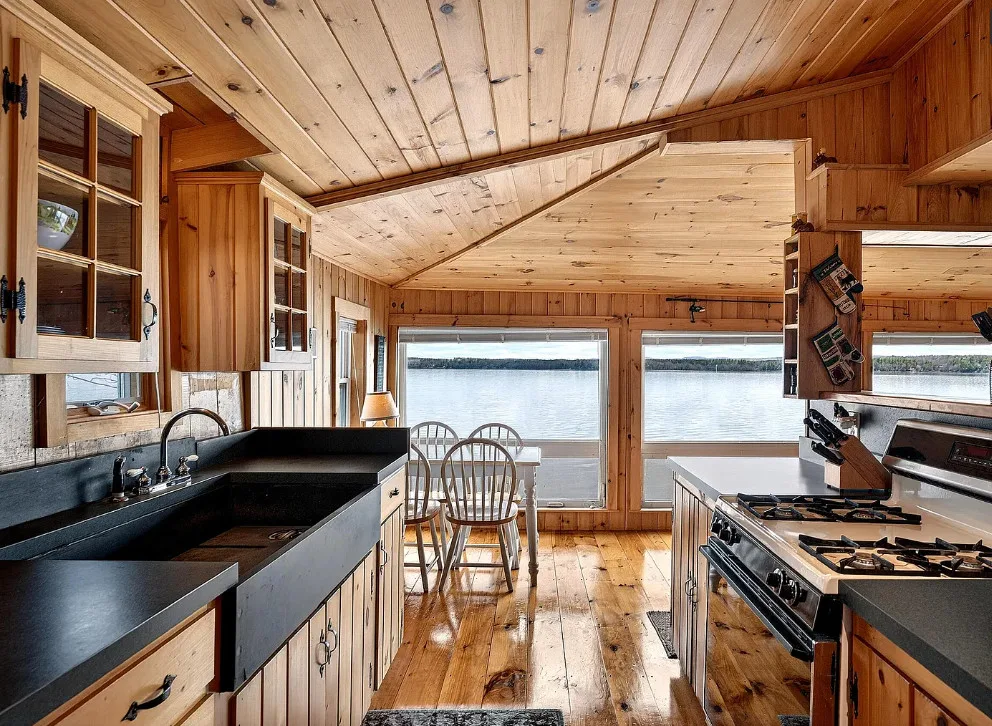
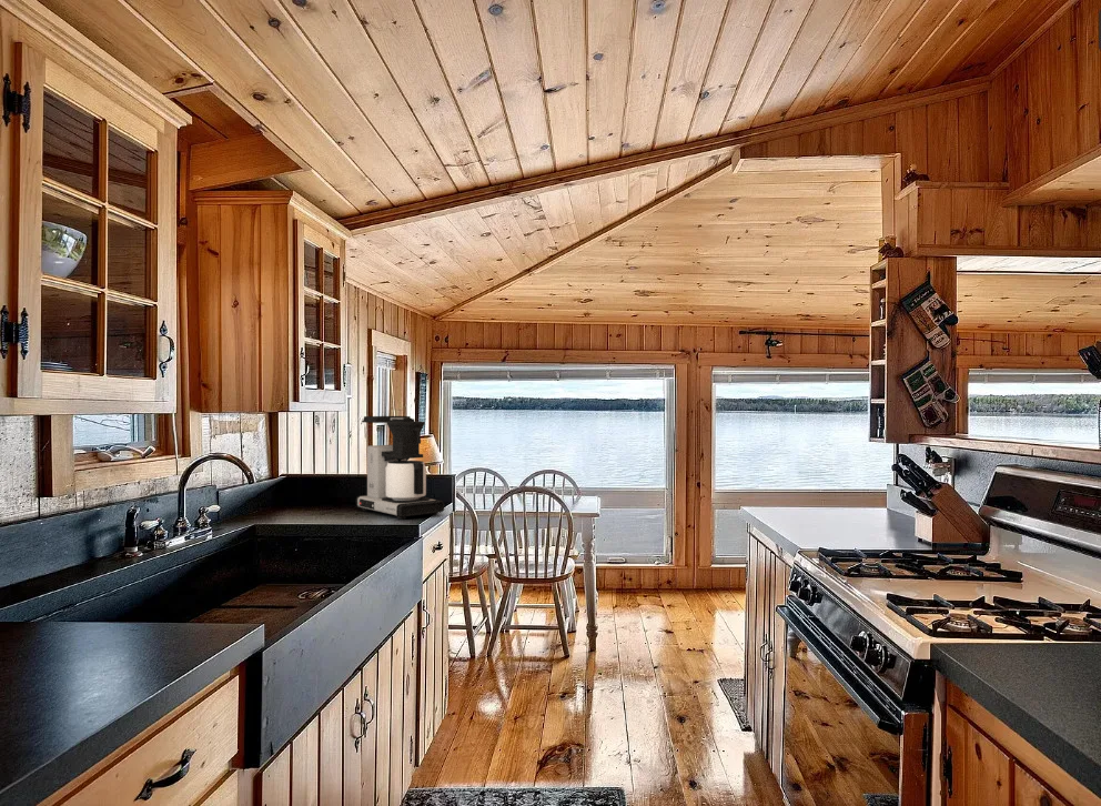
+ coffee maker [355,415,445,521]
